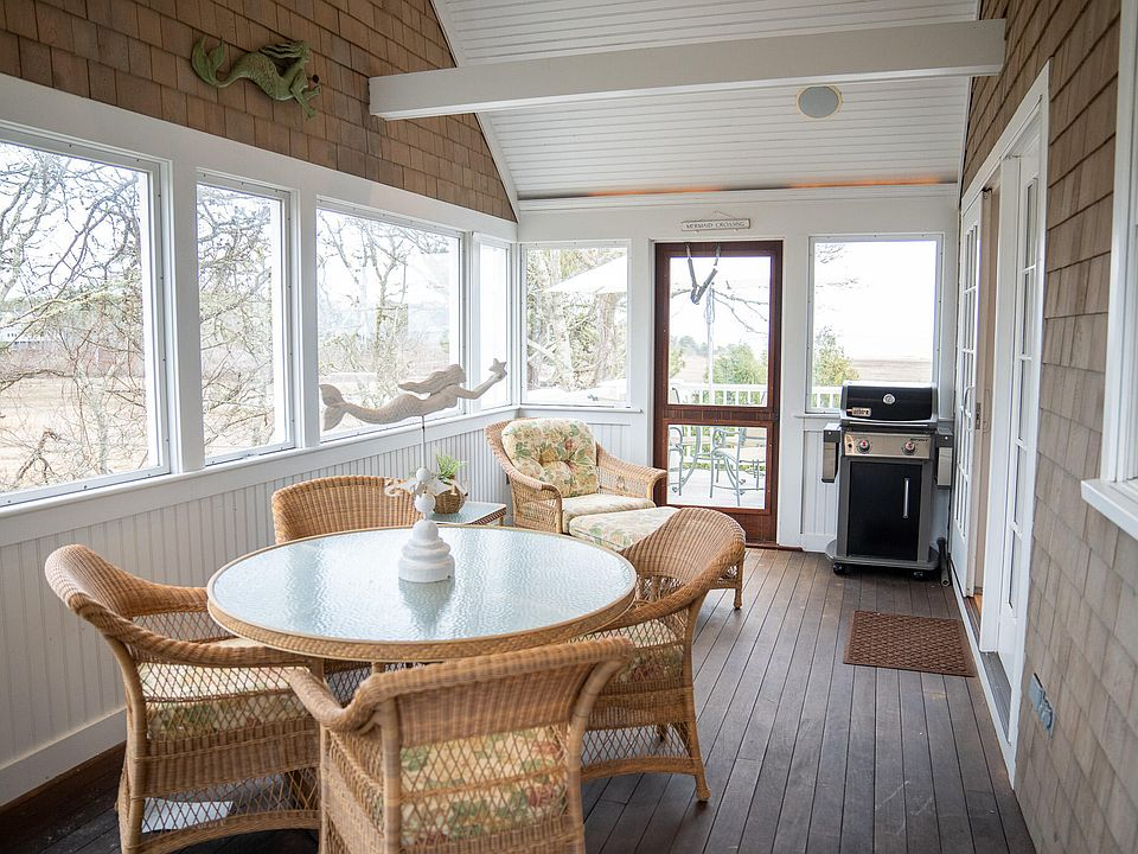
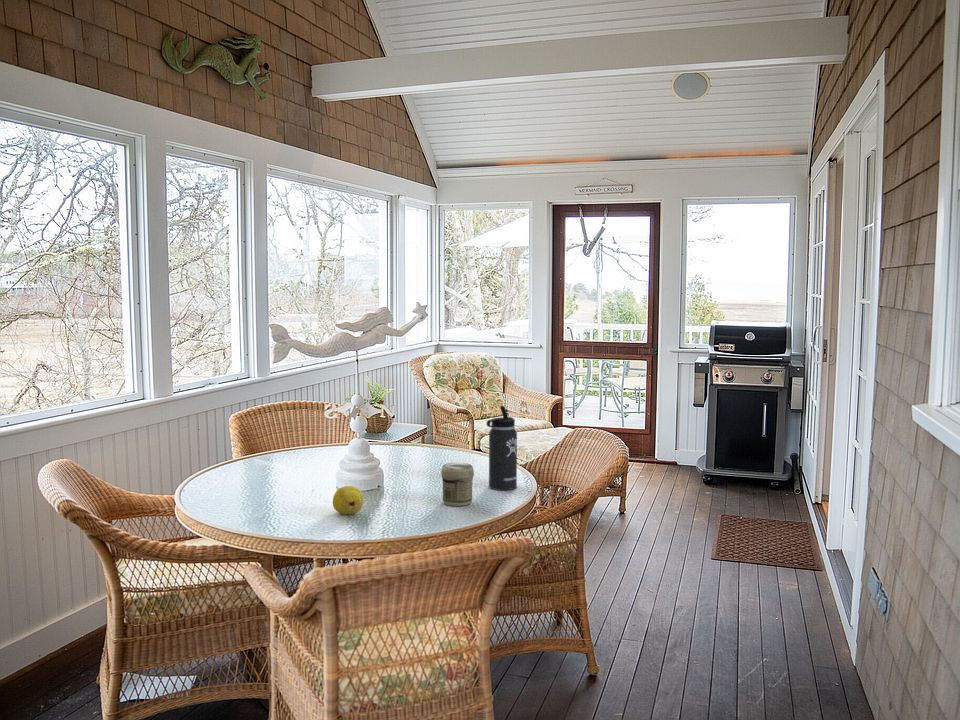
+ fruit [332,485,364,515]
+ thermos bottle [485,405,518,491]
+ jar [440,462,475,507]
